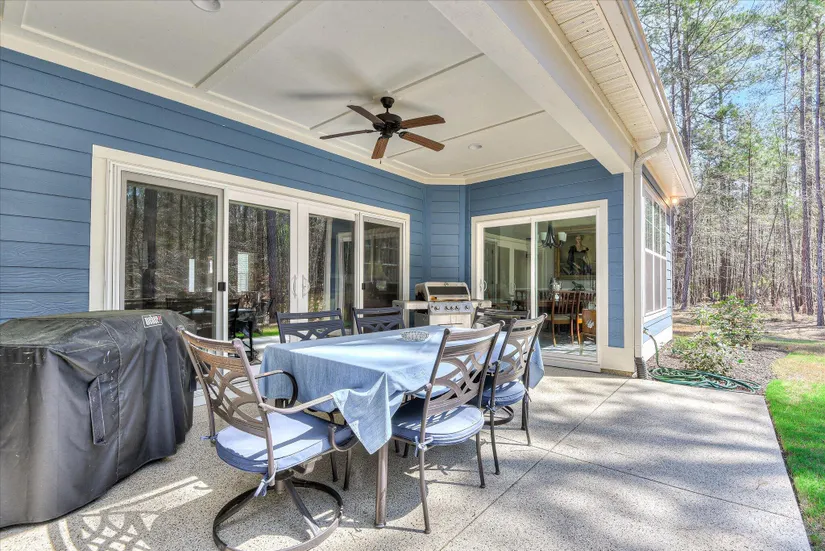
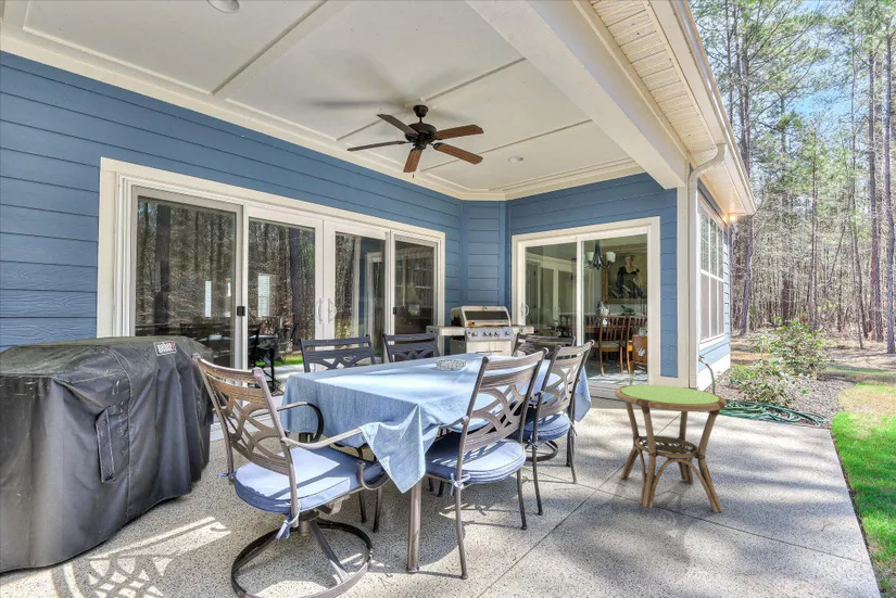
+ side table [614,384,728,513]
